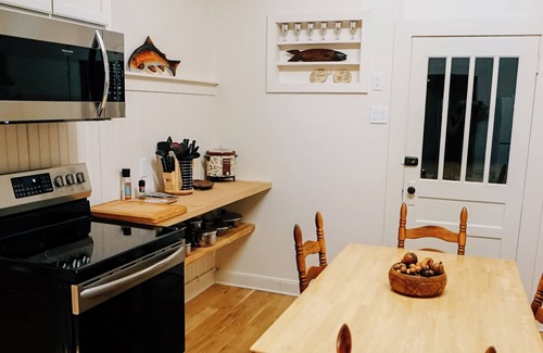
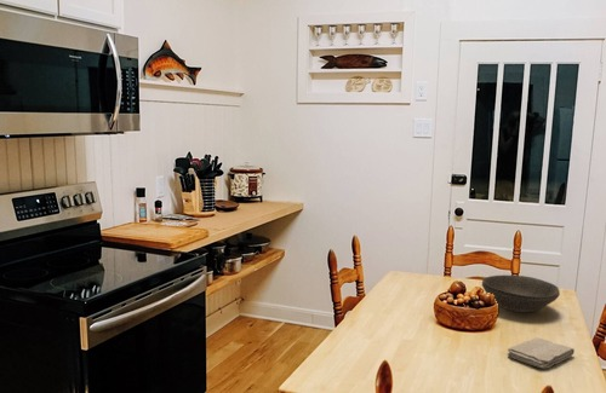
+ washcloth [507,336,576,370]
+ bowl [481,274,561,313]
